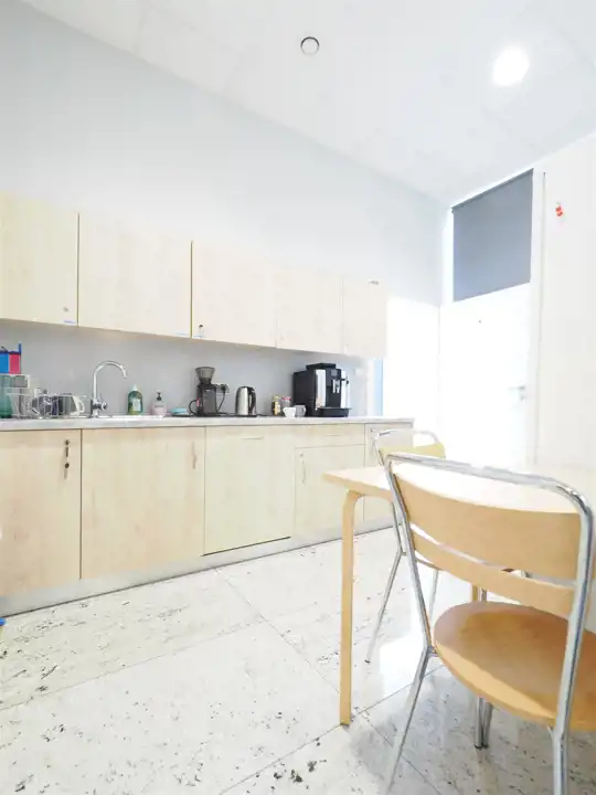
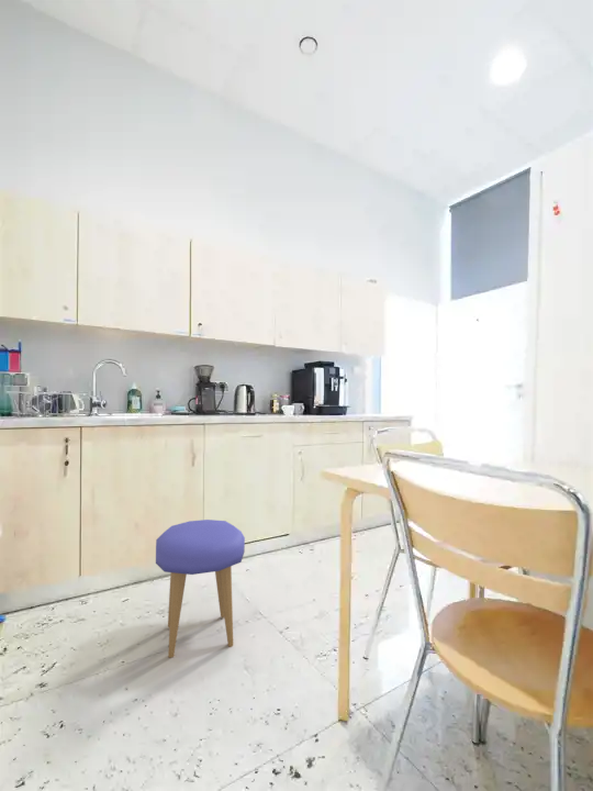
+ stool [155,519,246,659]
